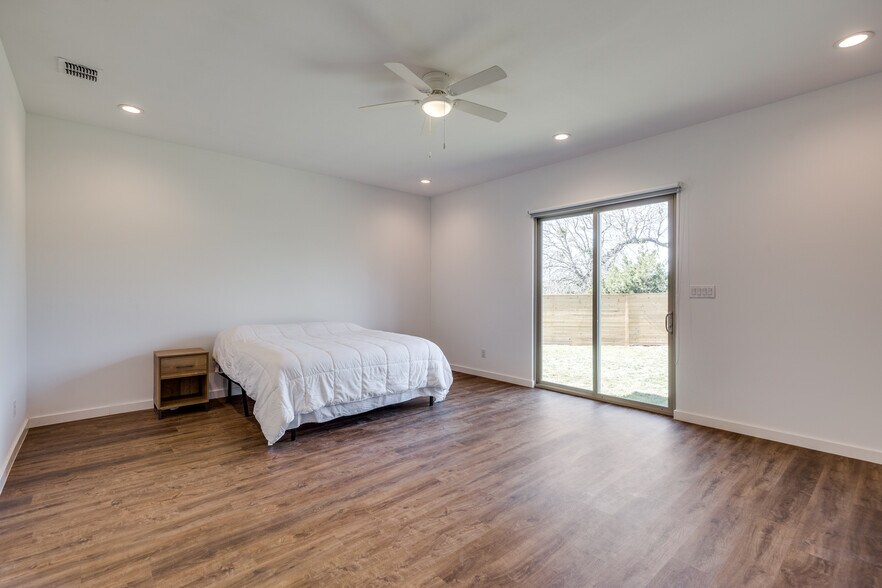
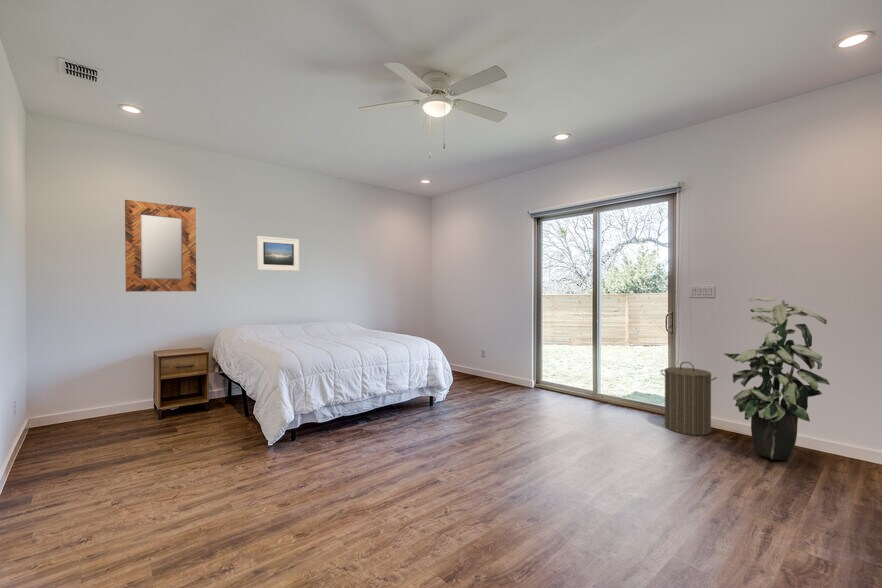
+ laundry hamper [660,361,718,436]
+ home mirror [124,199,197,293]
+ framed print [256,235,300,272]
+ indoor plant [723,296,831,462]
